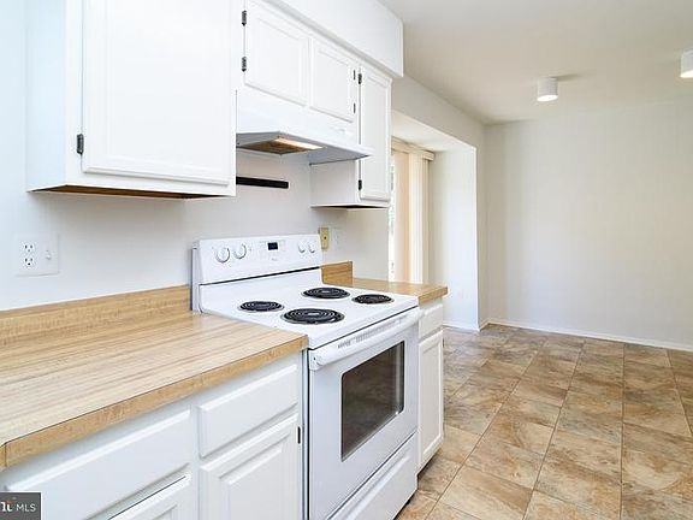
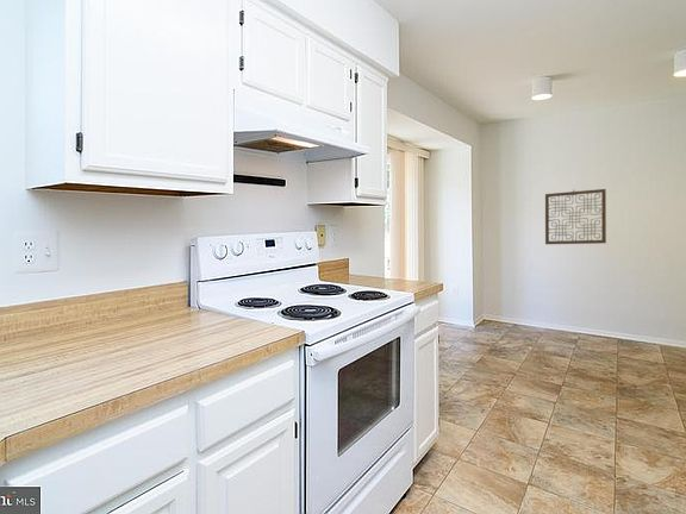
+ wall art [544,188,607,245]
